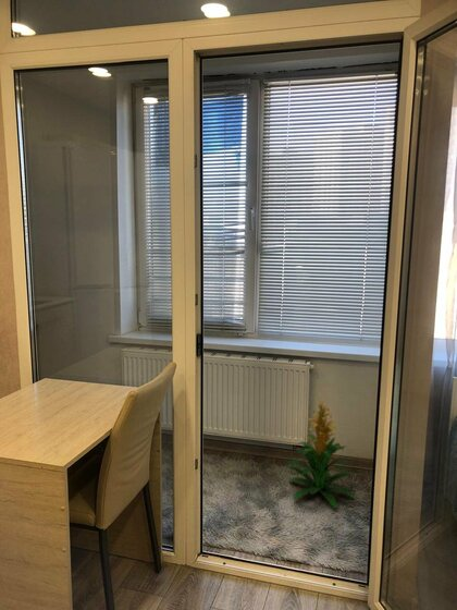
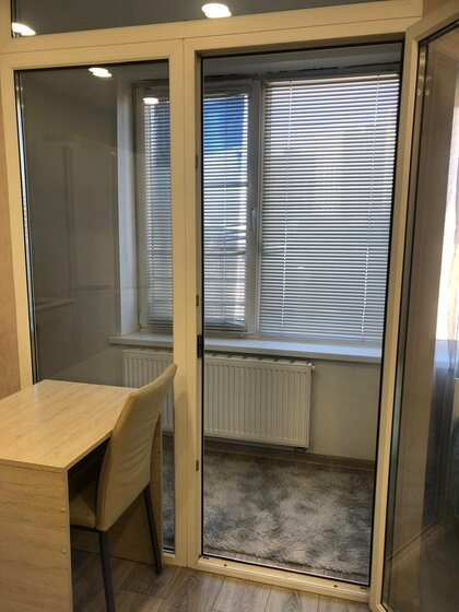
- indoor plant [285,395,356,510]
